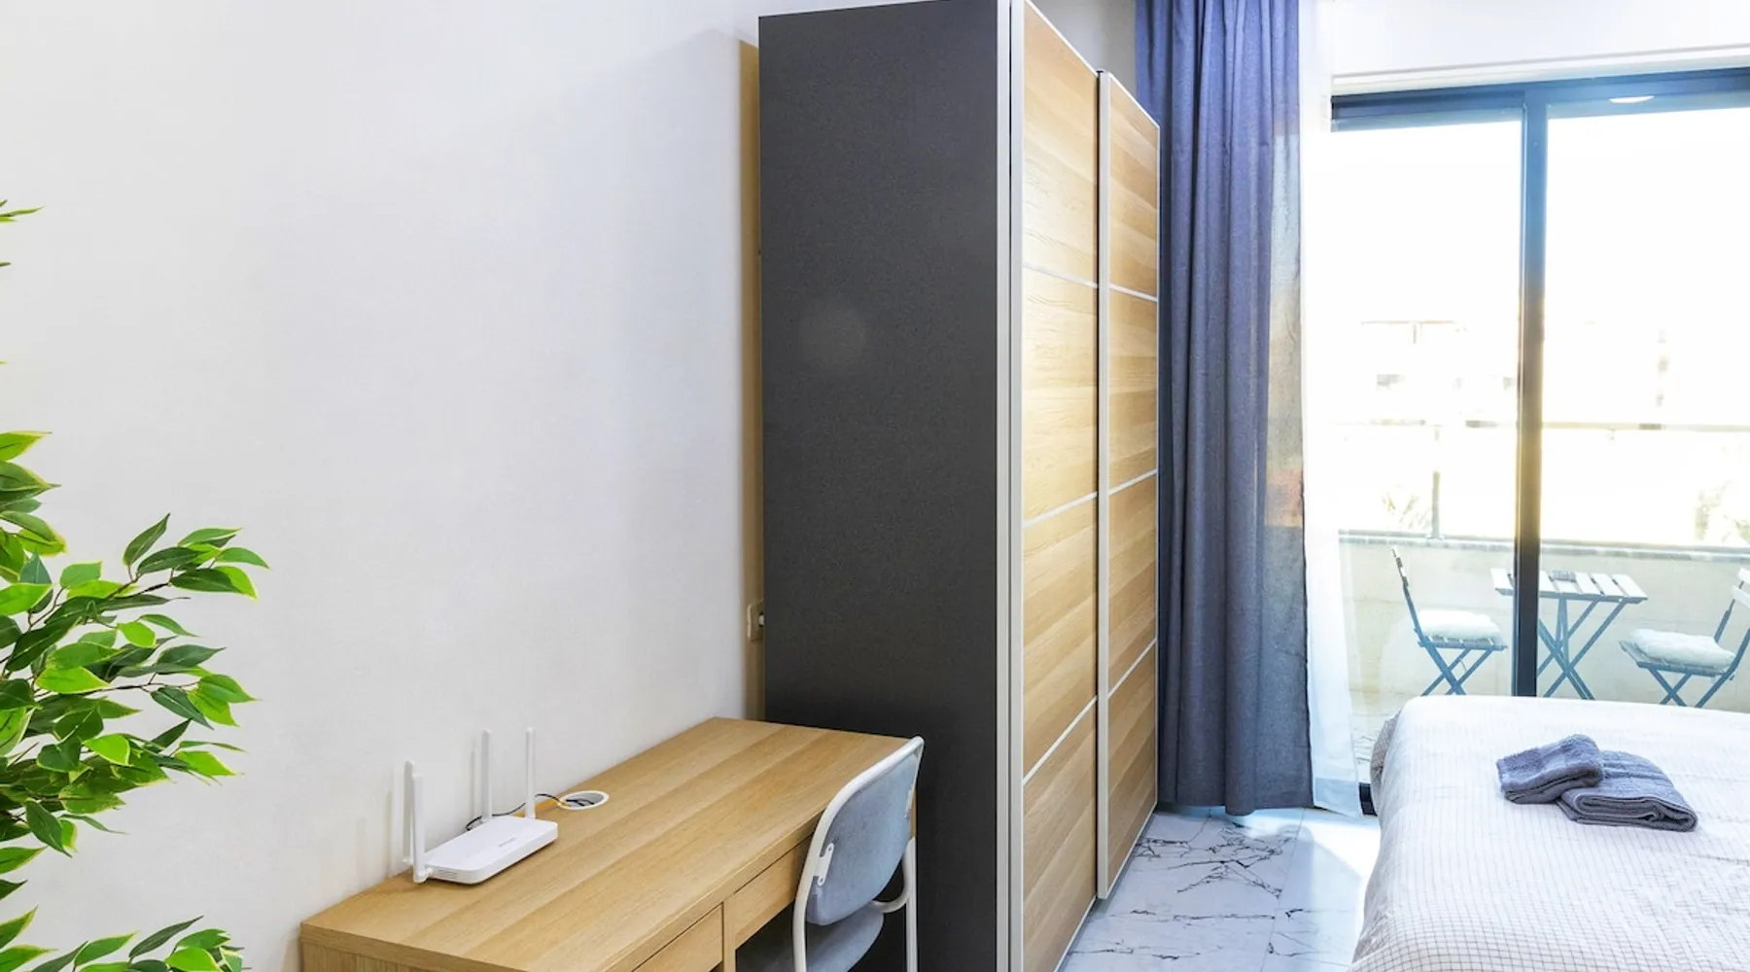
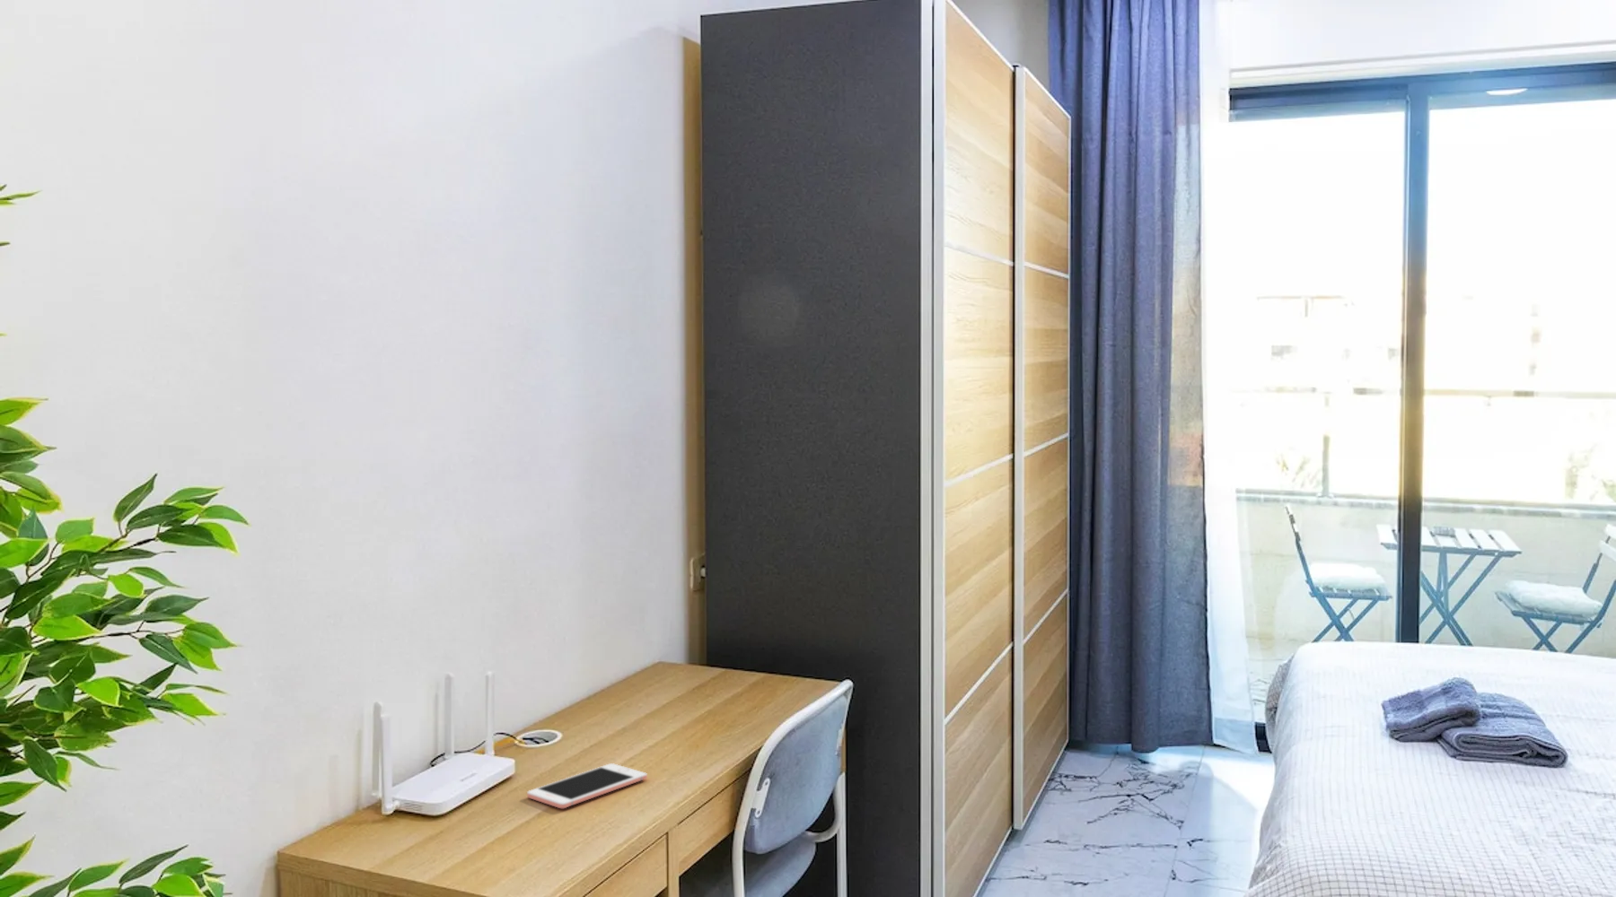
+ cell phone [526,762,648,809]
